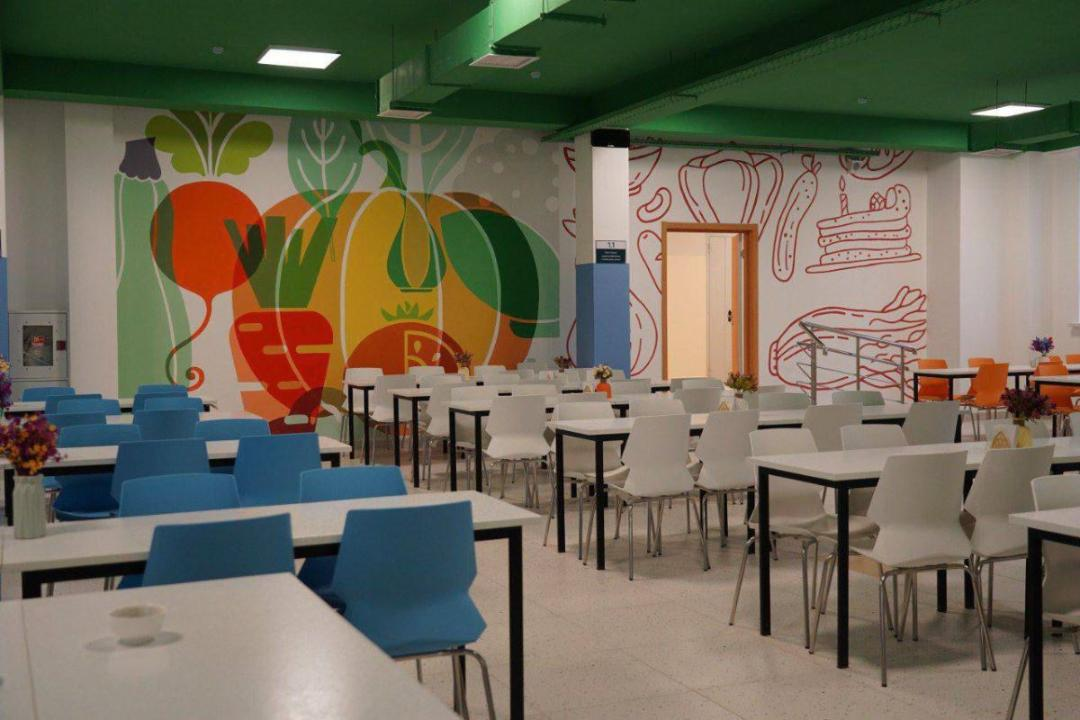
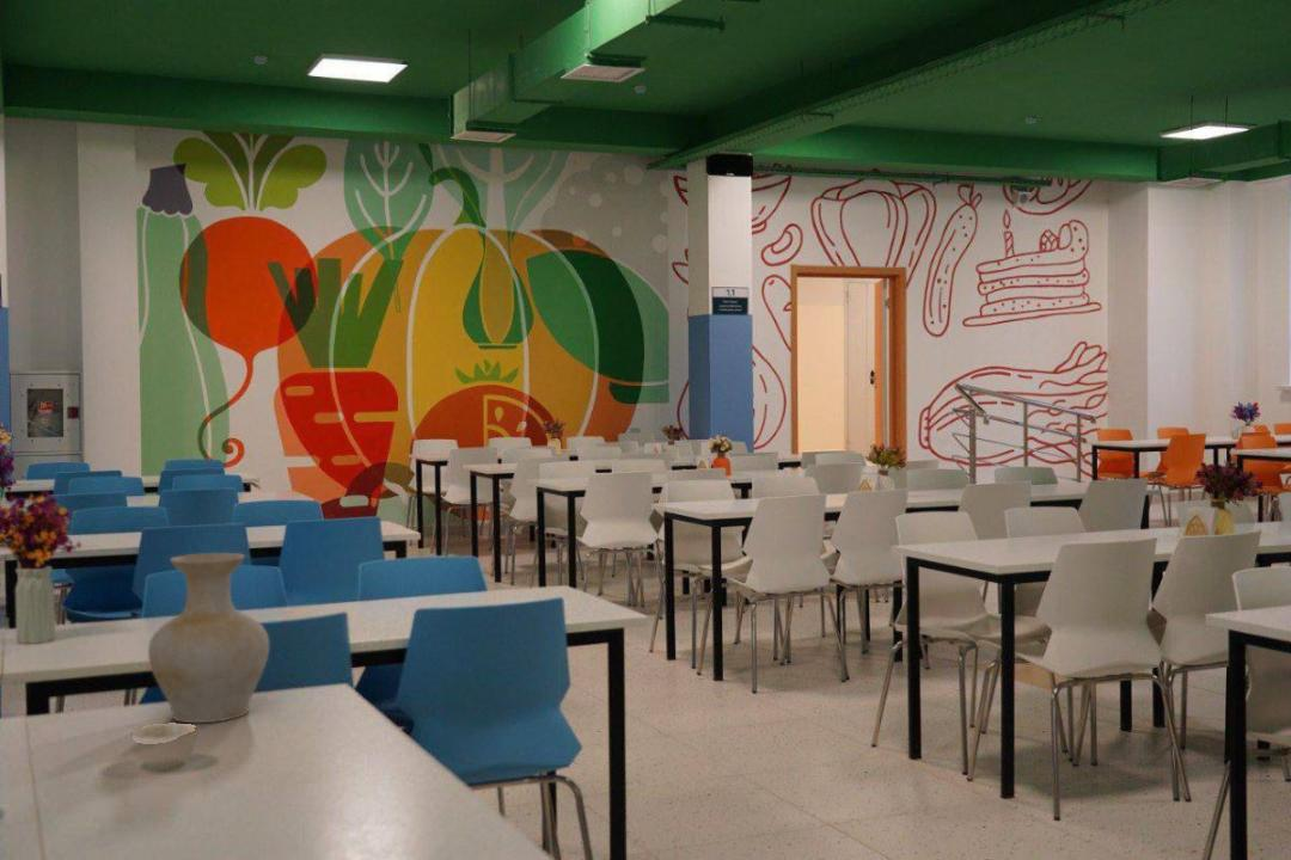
+ vase [147,552,270,724]
